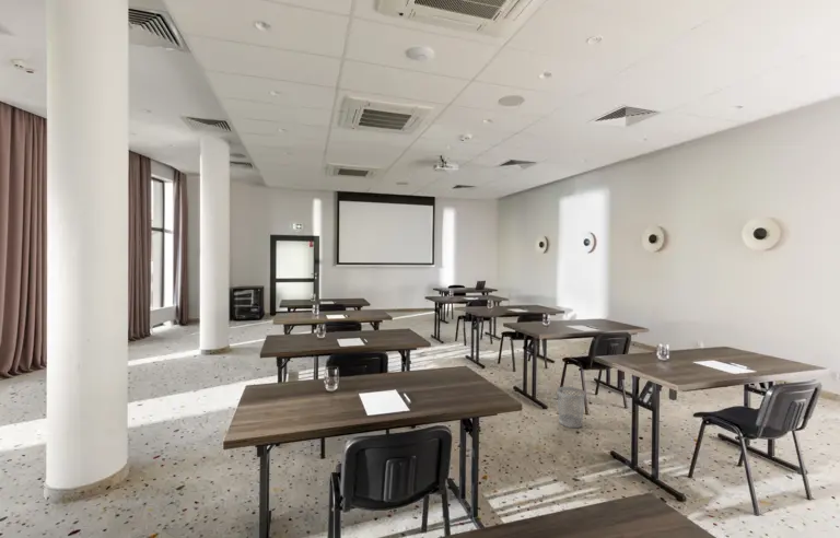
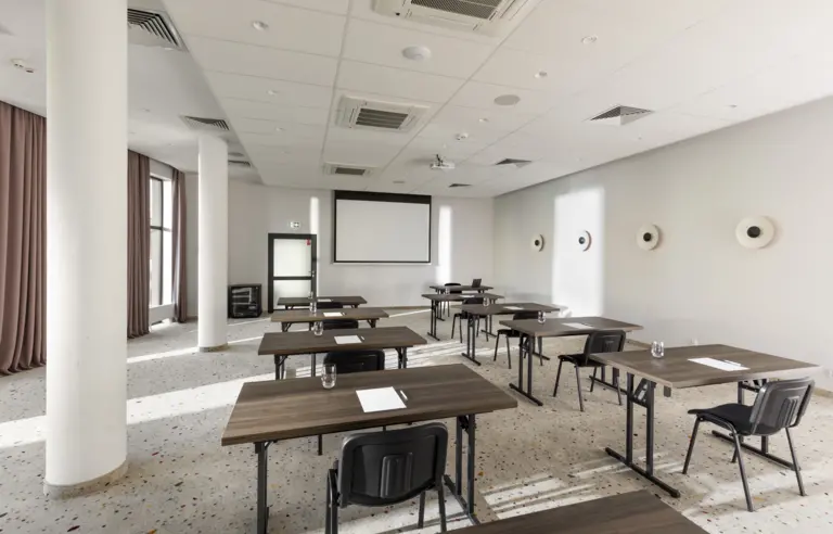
- wastebasket [556,386,586,429]
